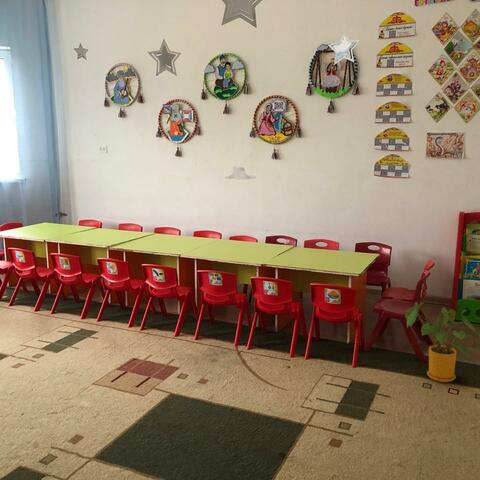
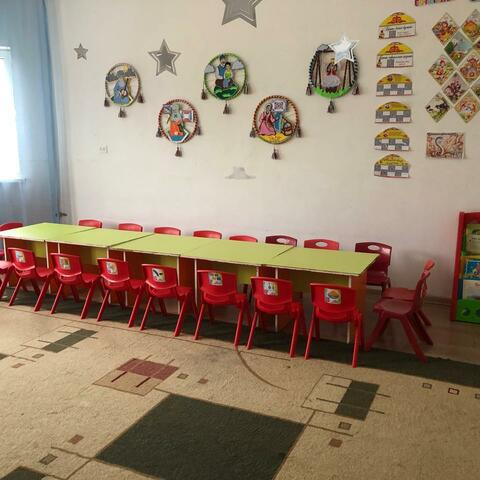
- house plant [404,301,480,383]
